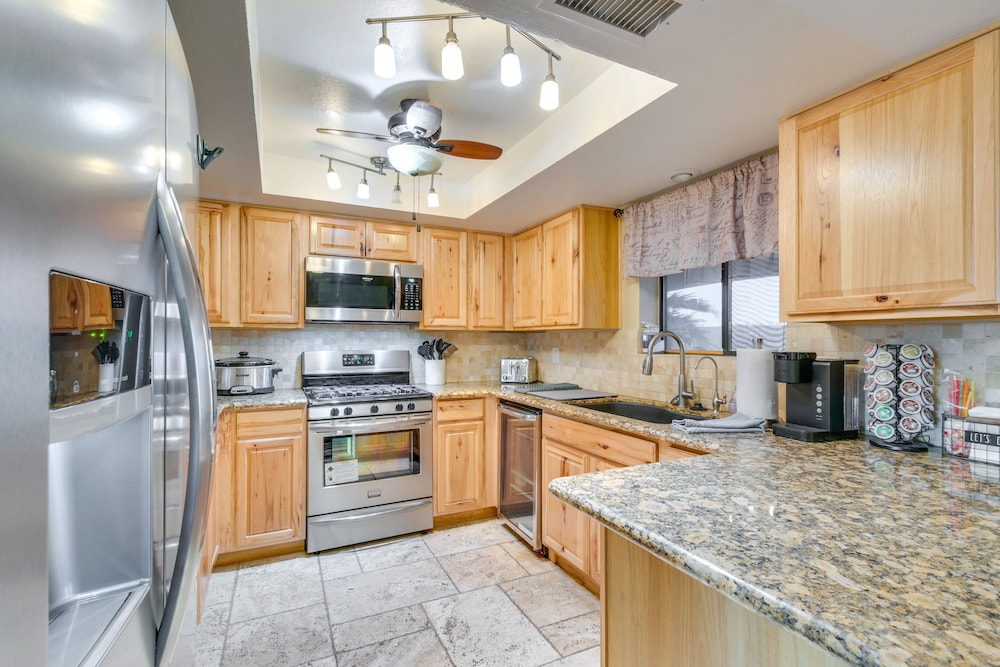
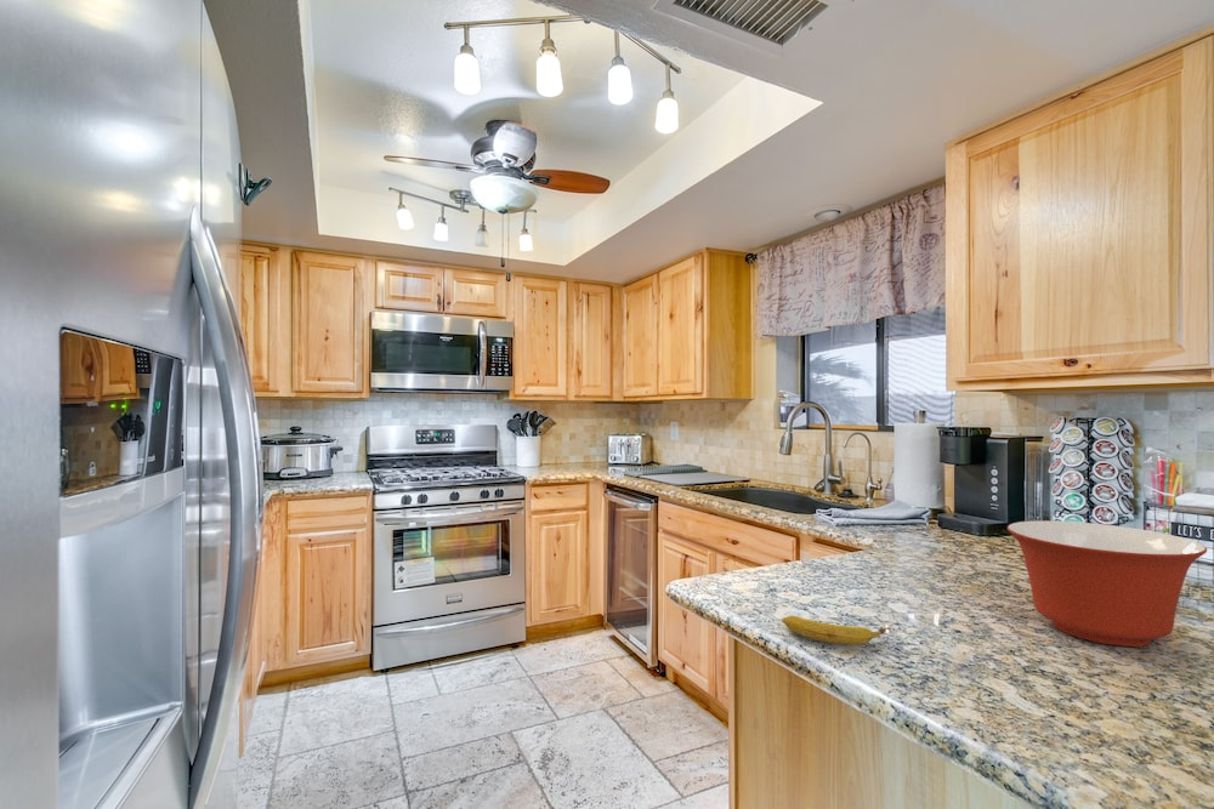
+ banana [781,615,892,646]
+ mixing bowl [1006,519,1208,648]
